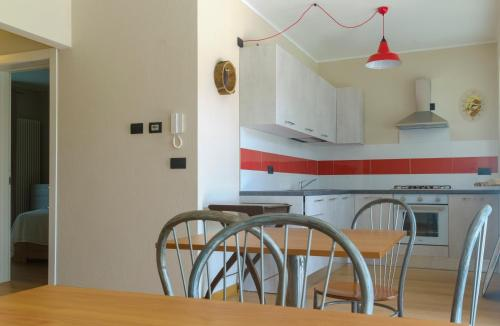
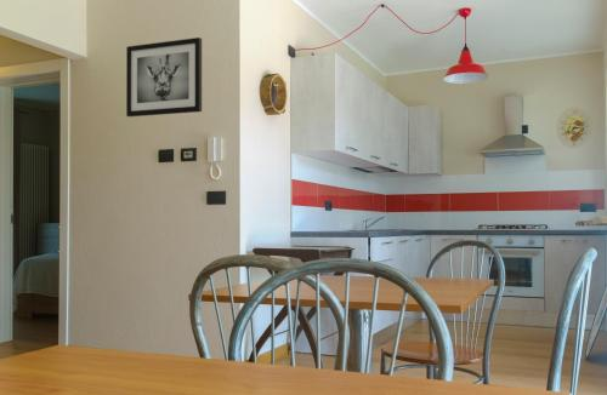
+ wall art [125,36,203,118]
